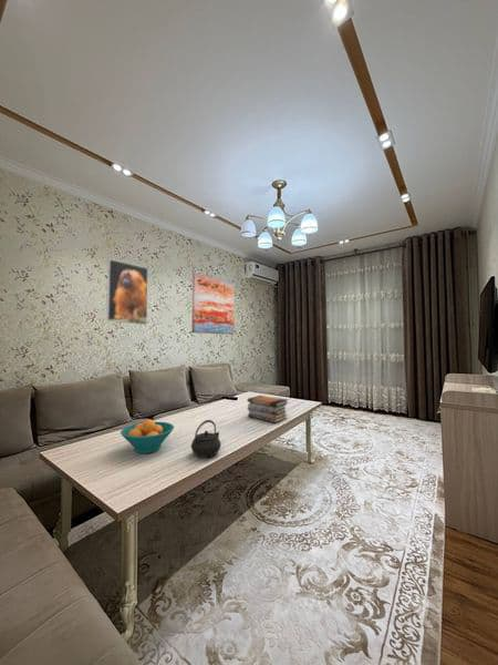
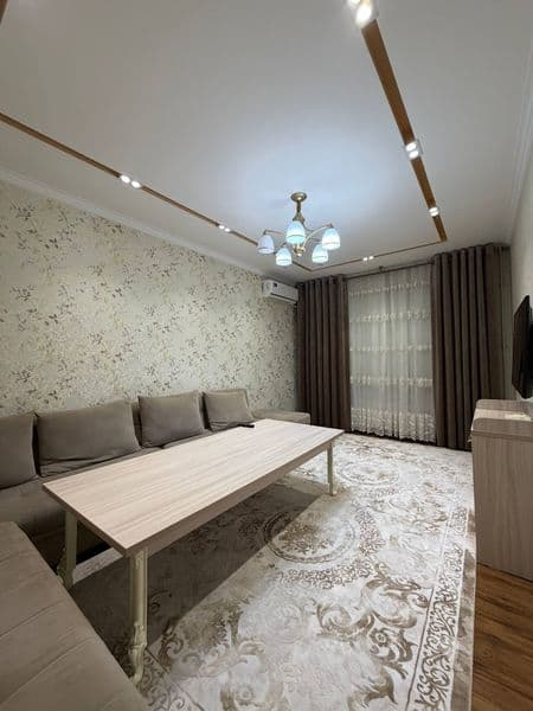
- book stack [247,395,290,423]
- fruit bowl [120,418,175,454]
- kettle [190,419,222,459]
- wall art [190,273,236,336]
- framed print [105,258,149,326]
